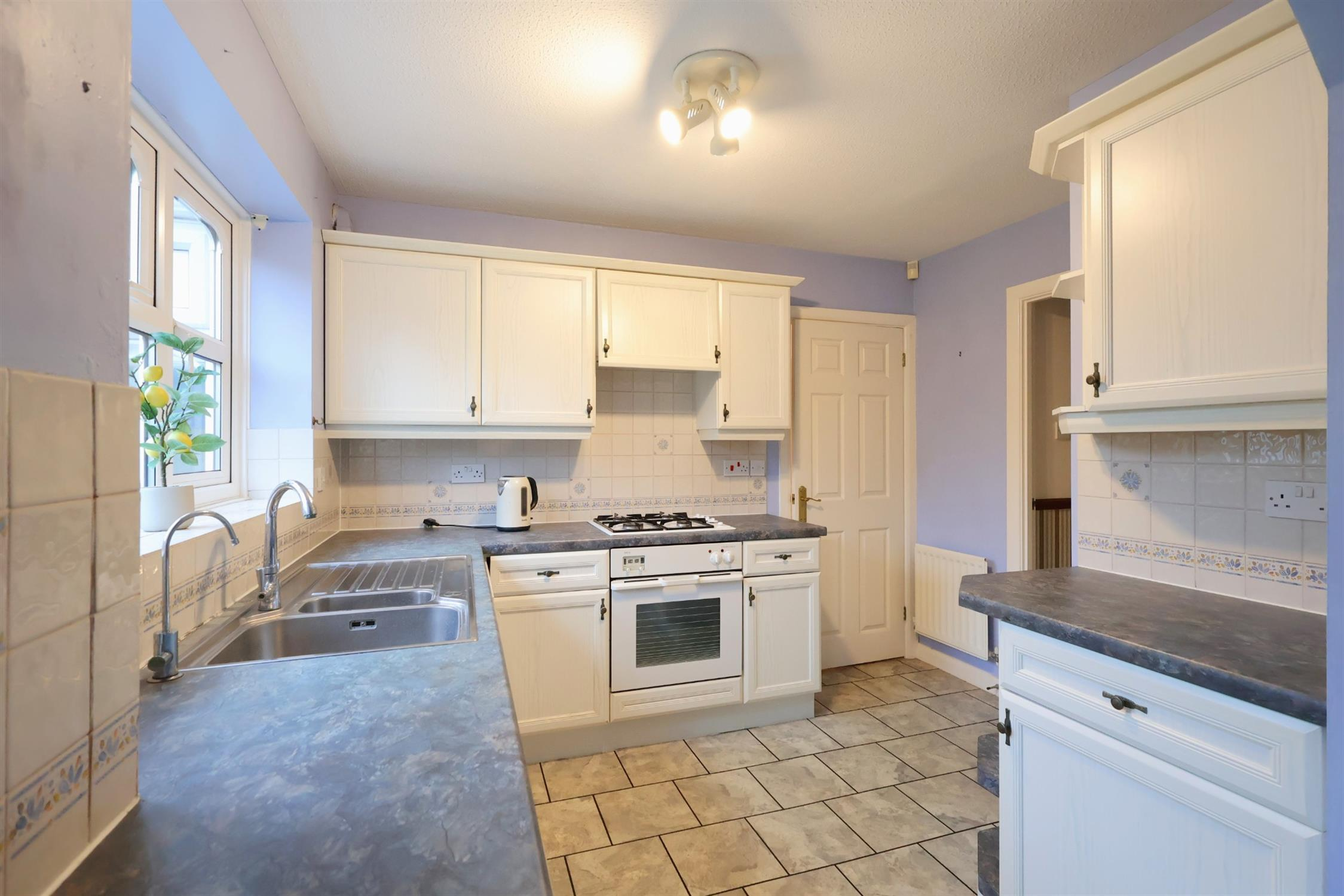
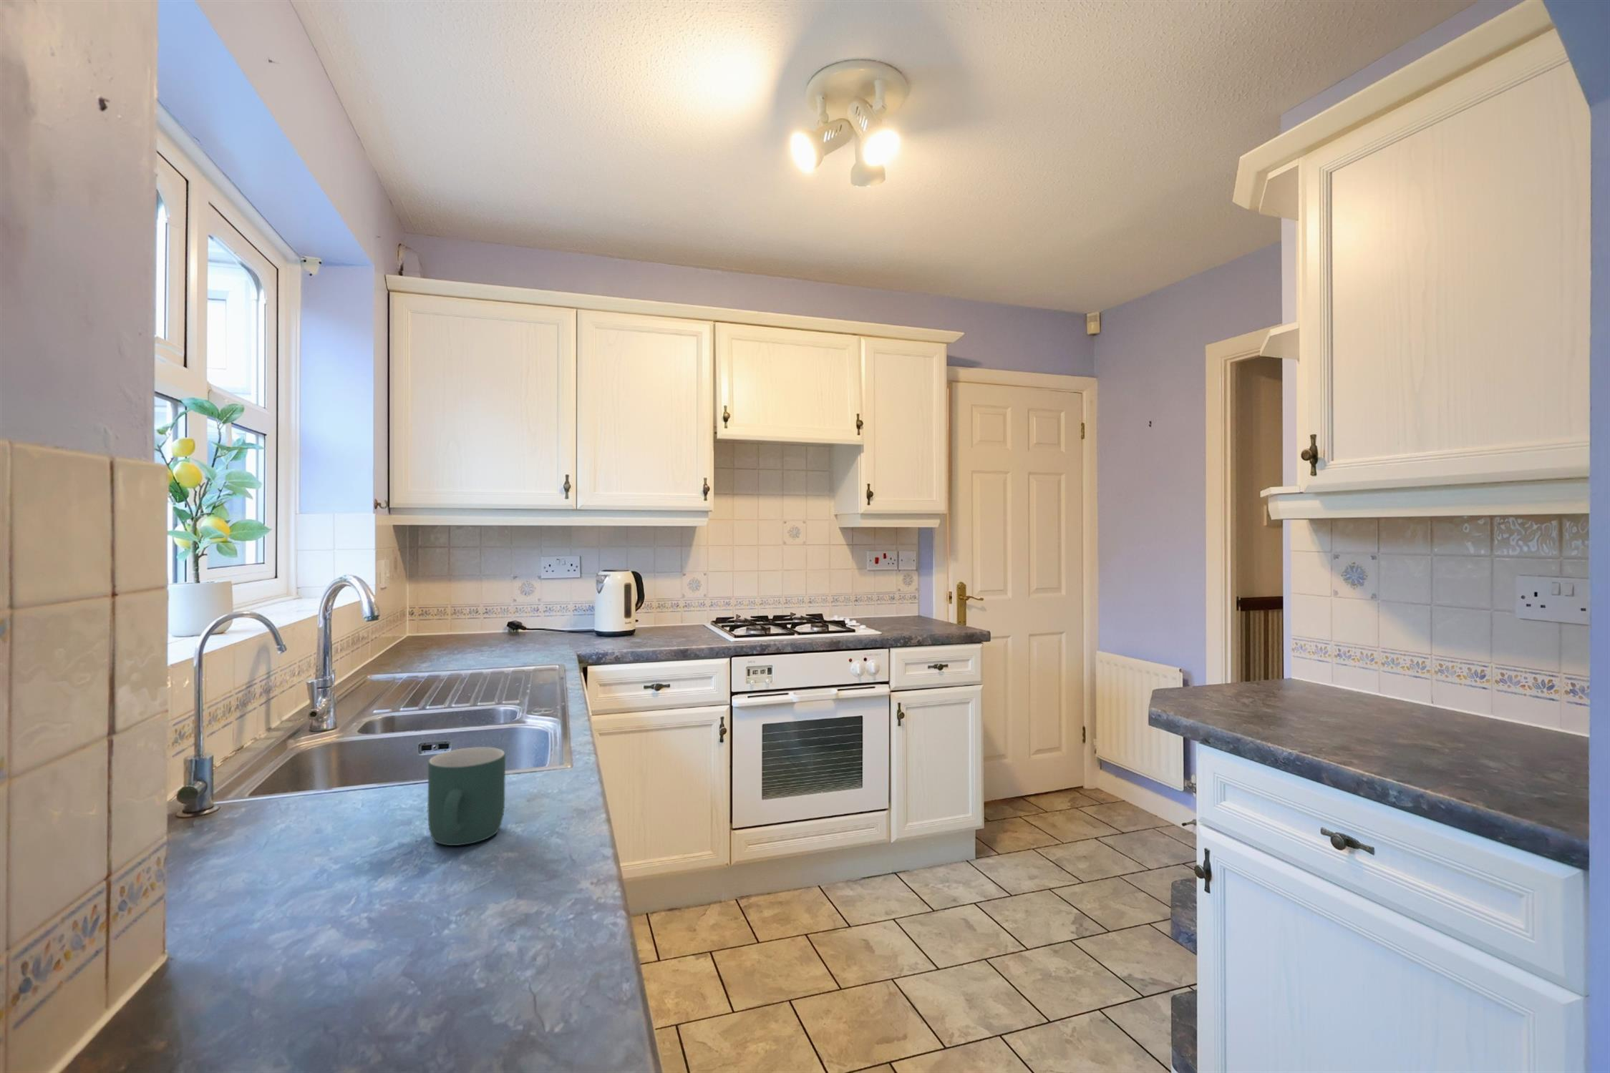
+ mug [428,746,507,847]
